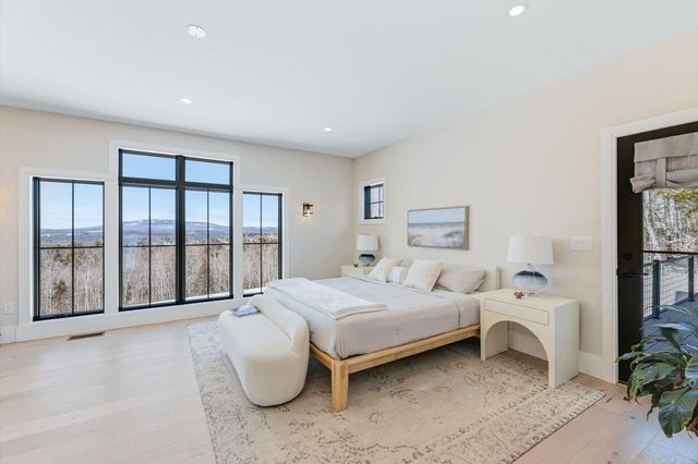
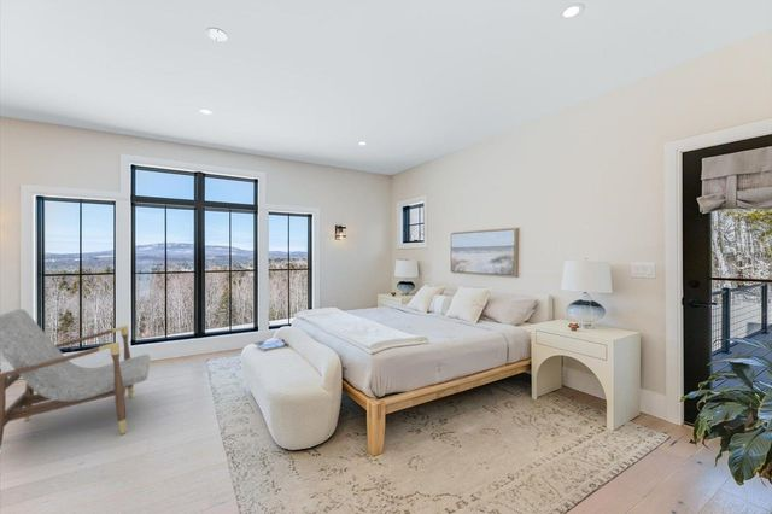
+ armchair [0,308,151,449]
